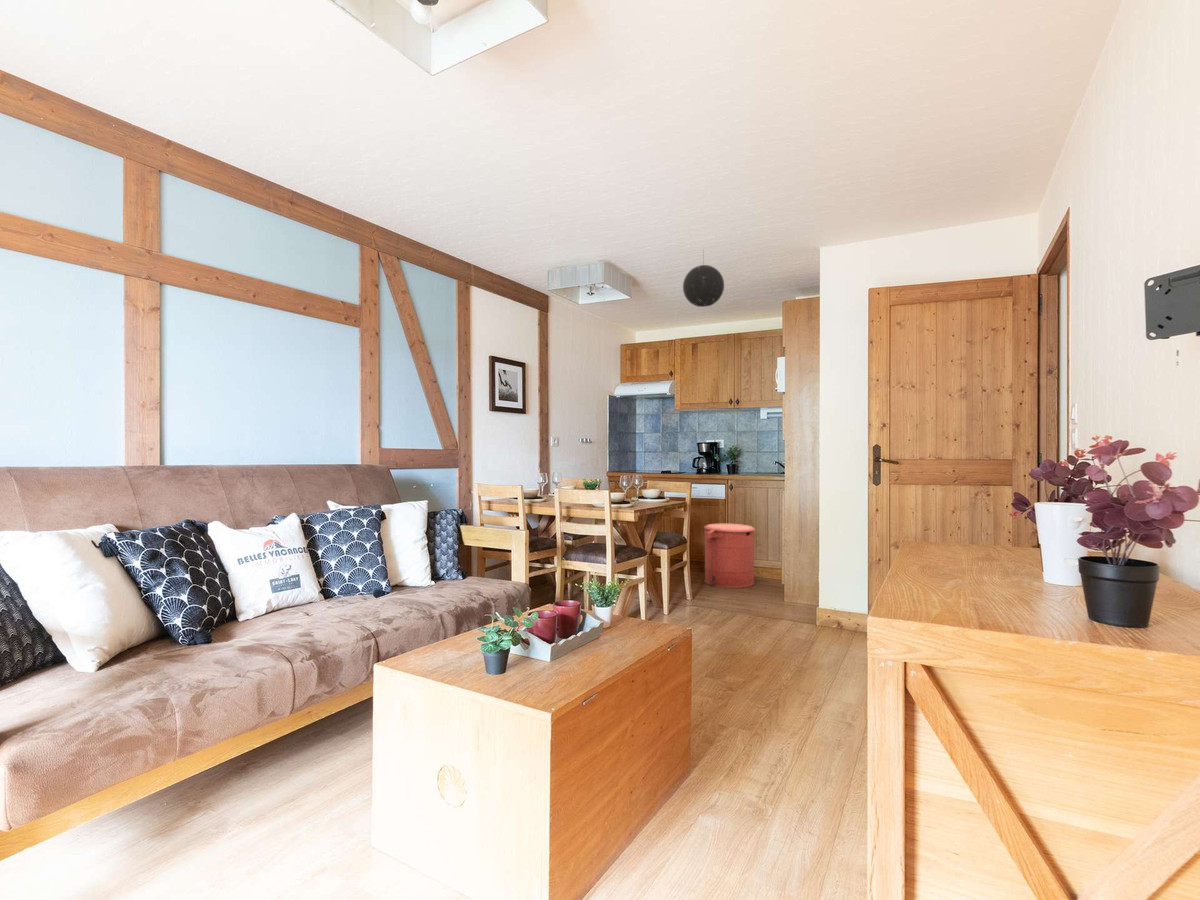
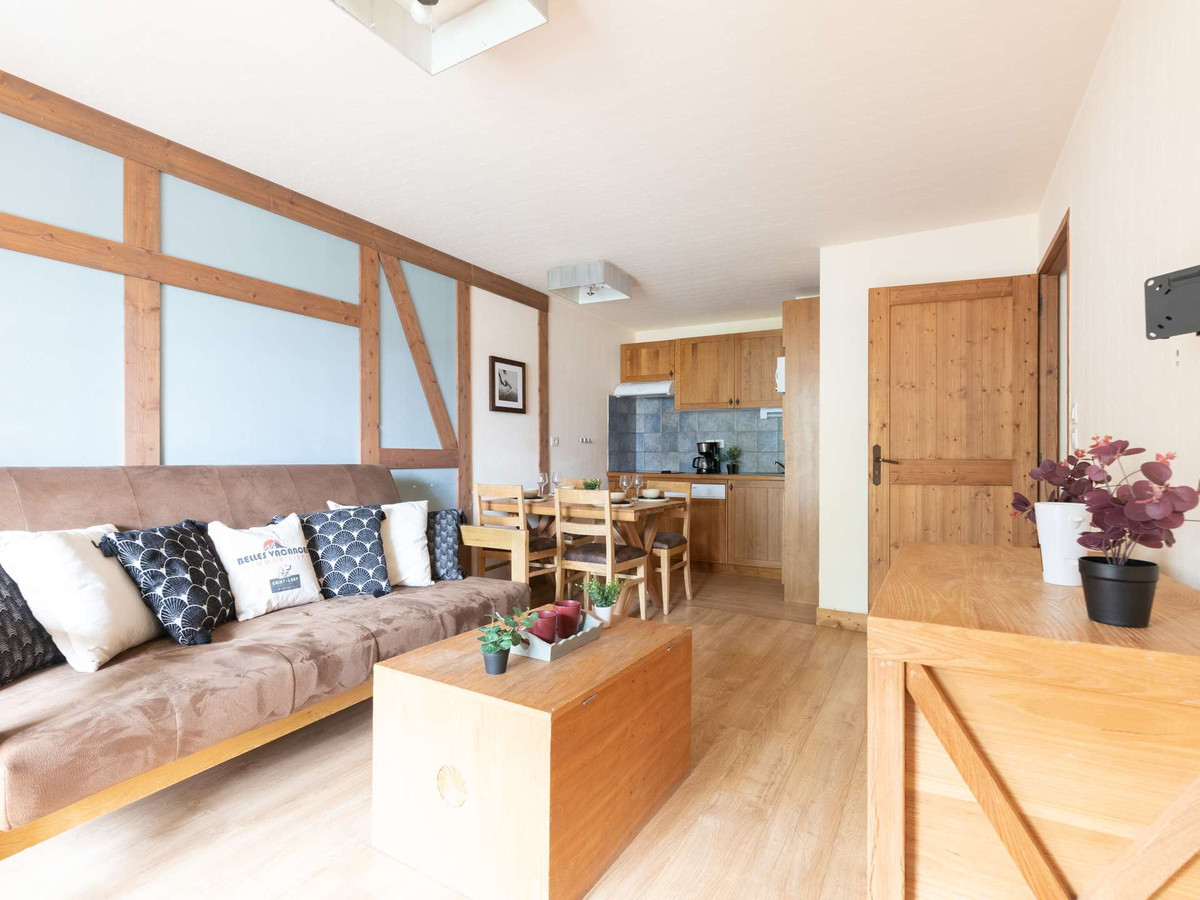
- pendant light [682,248,725,308]
- trash can [703,523,756,589]
